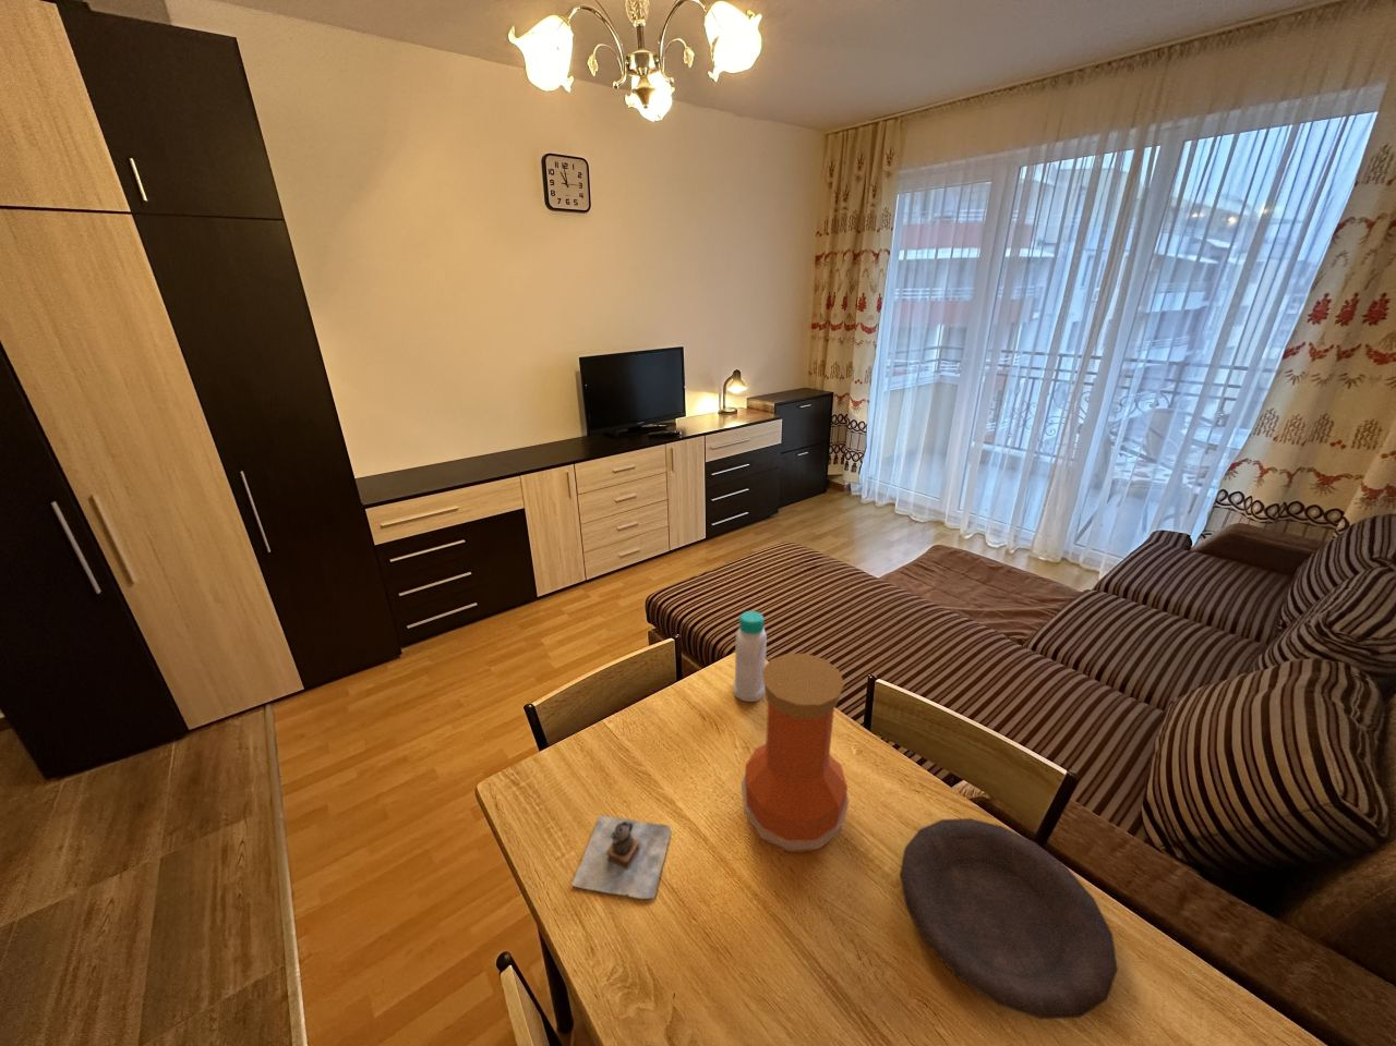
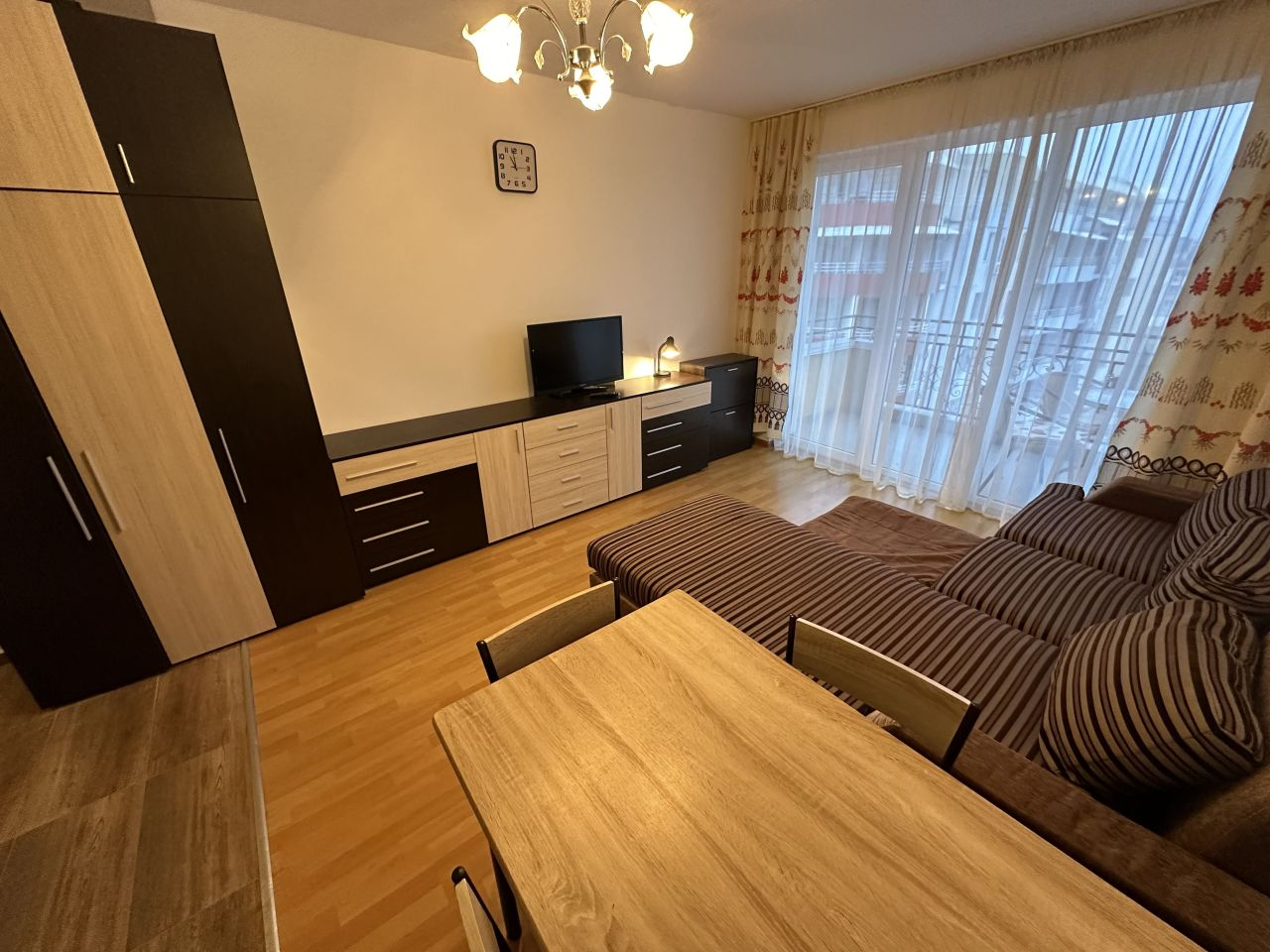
- plate [899,817,1119,1020]
- vase [741,653,850,853]
- bottle [733,610,768,703]
- teapot [570,814,672,900]
